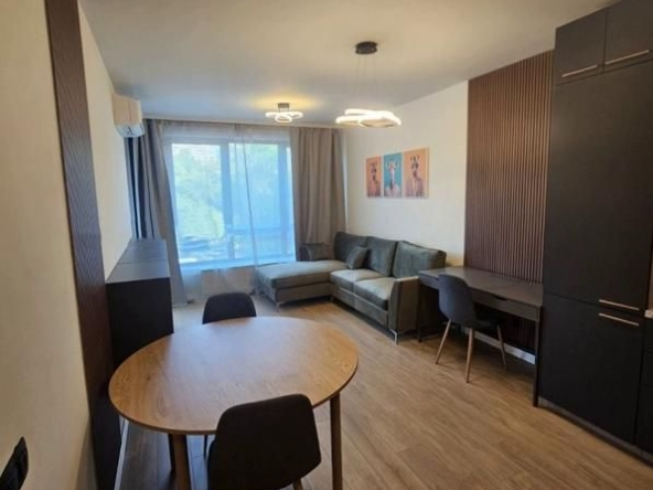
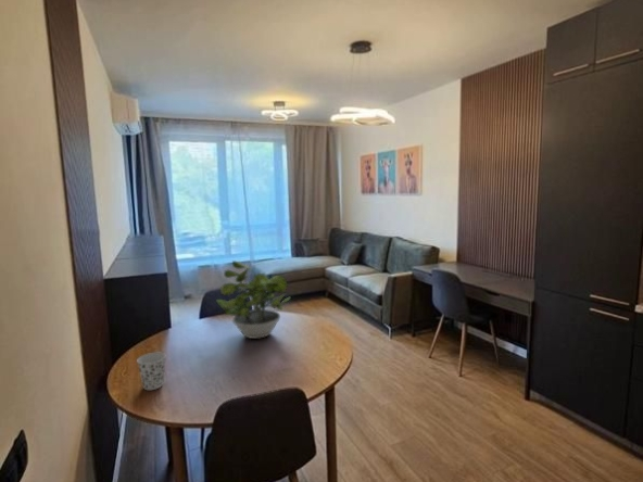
+ cup [136,352,166,391]
+ potted plant [215,259,292,340]
